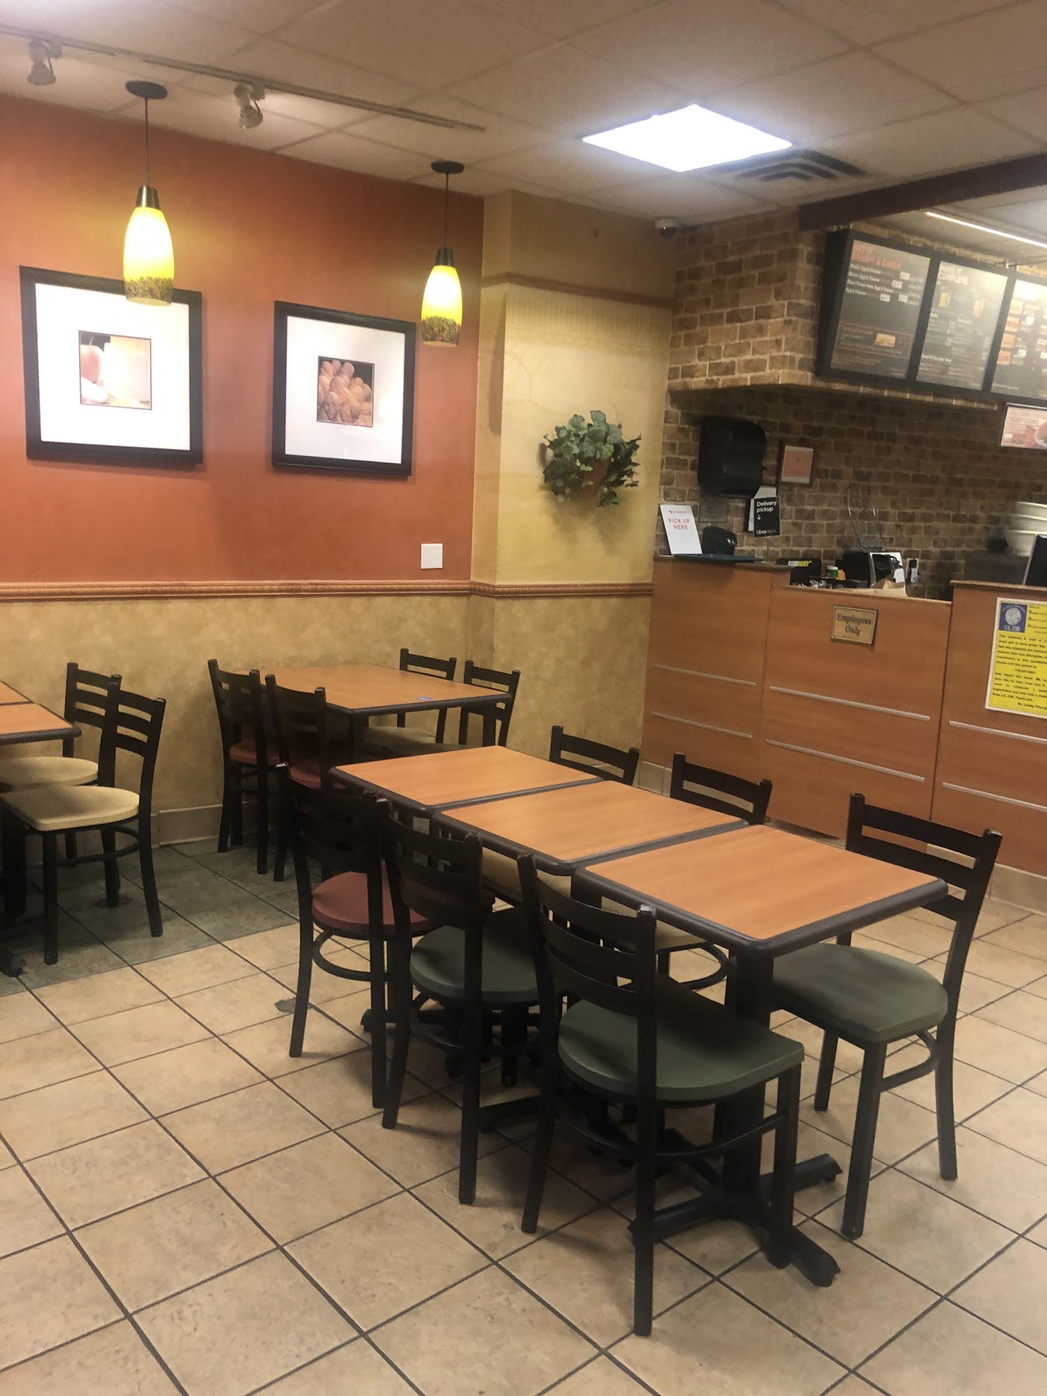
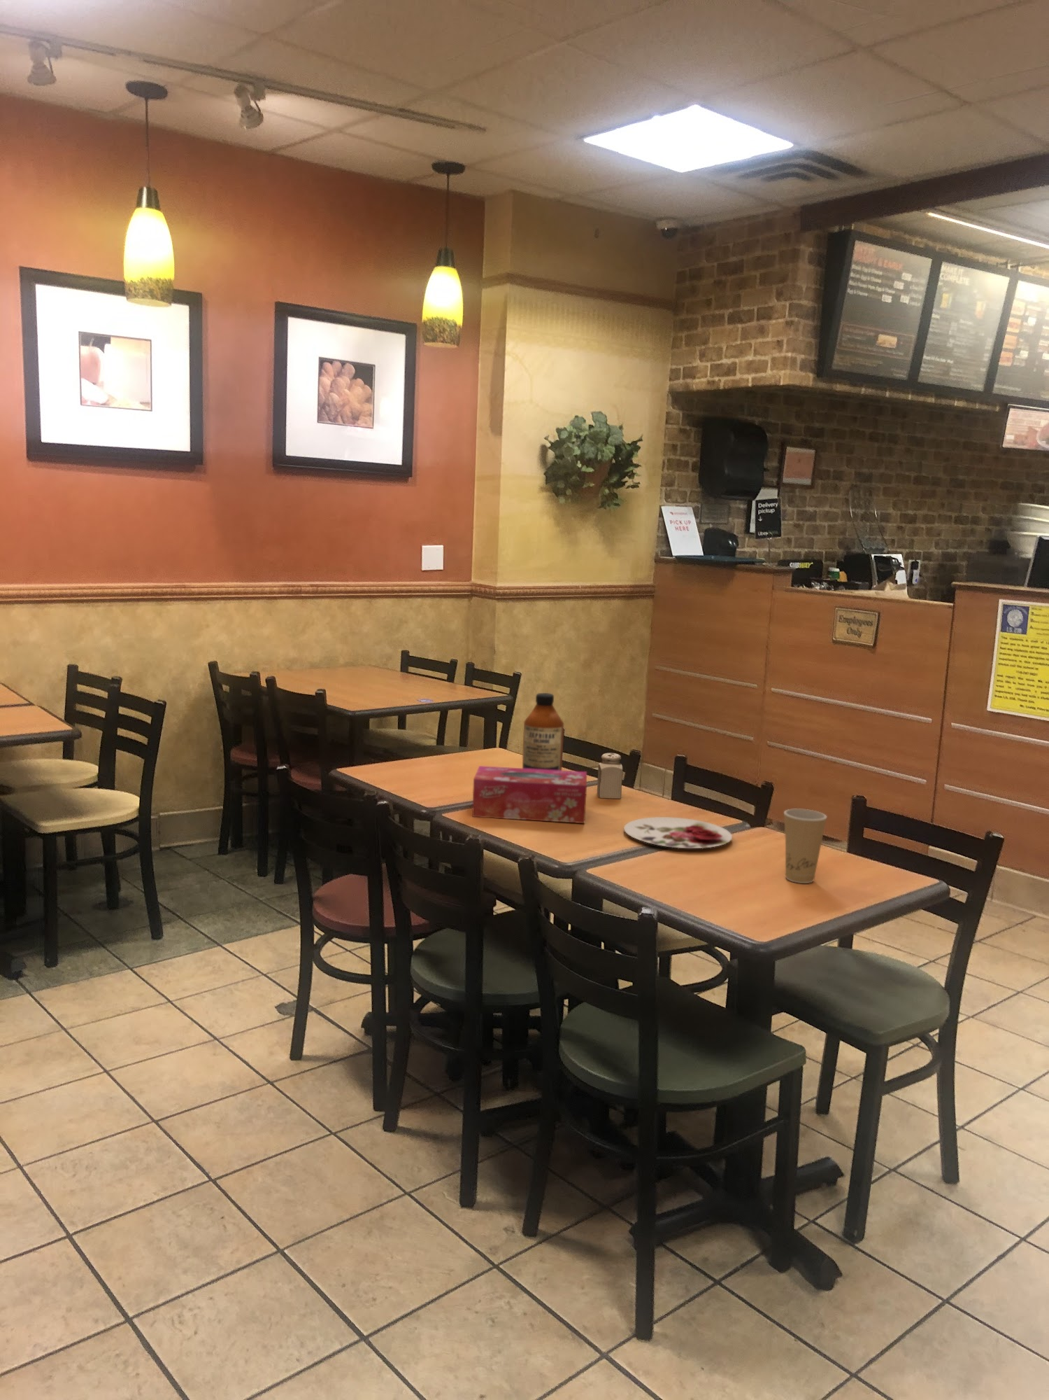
+ tissue box [472,765,587,823]
+ paper cup [783,808,828,884]
+ plate [623,816,733,849]
+ salt shaker [596,753,624,799]
+ bottle [521,692,564,771]
